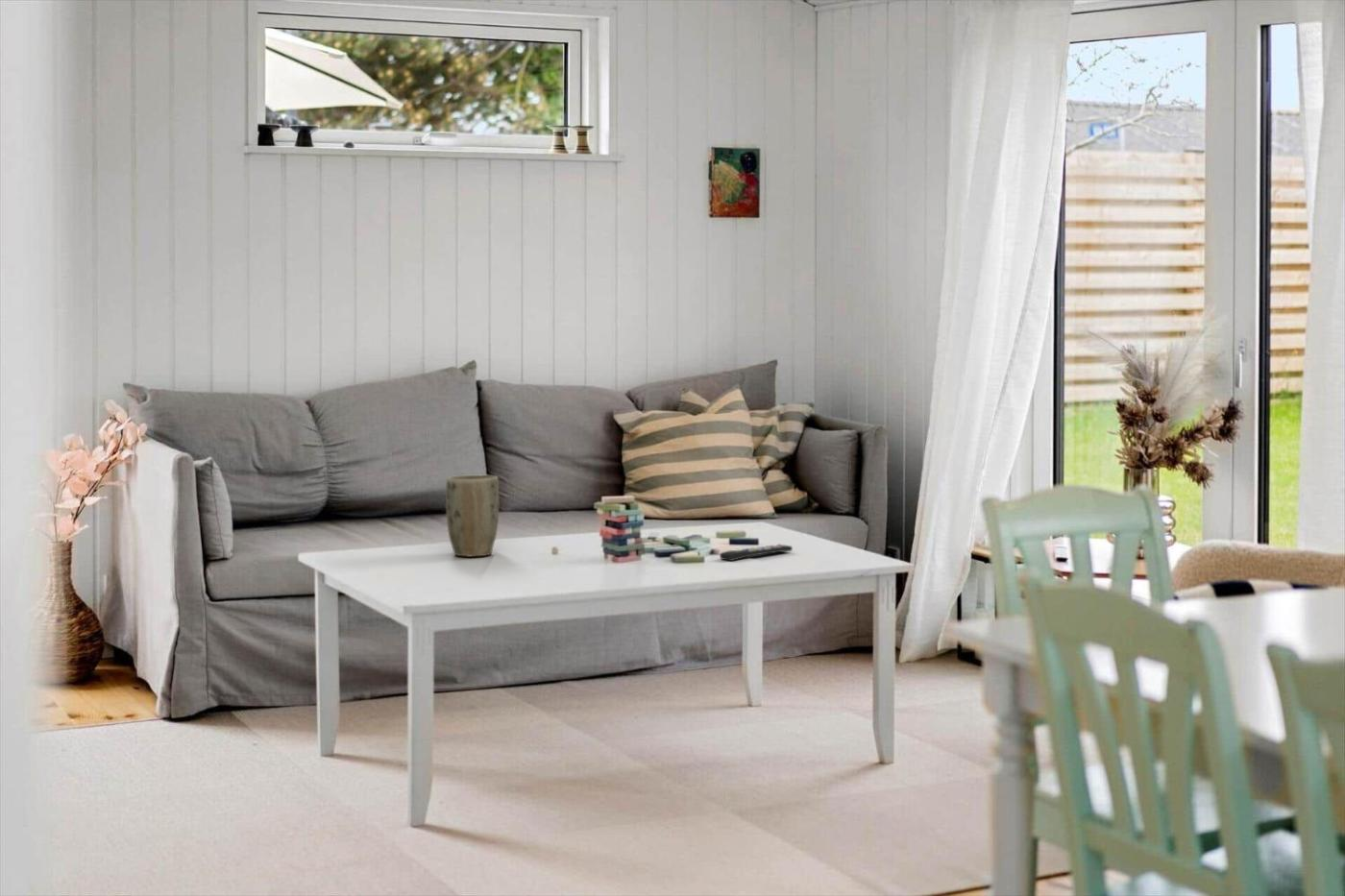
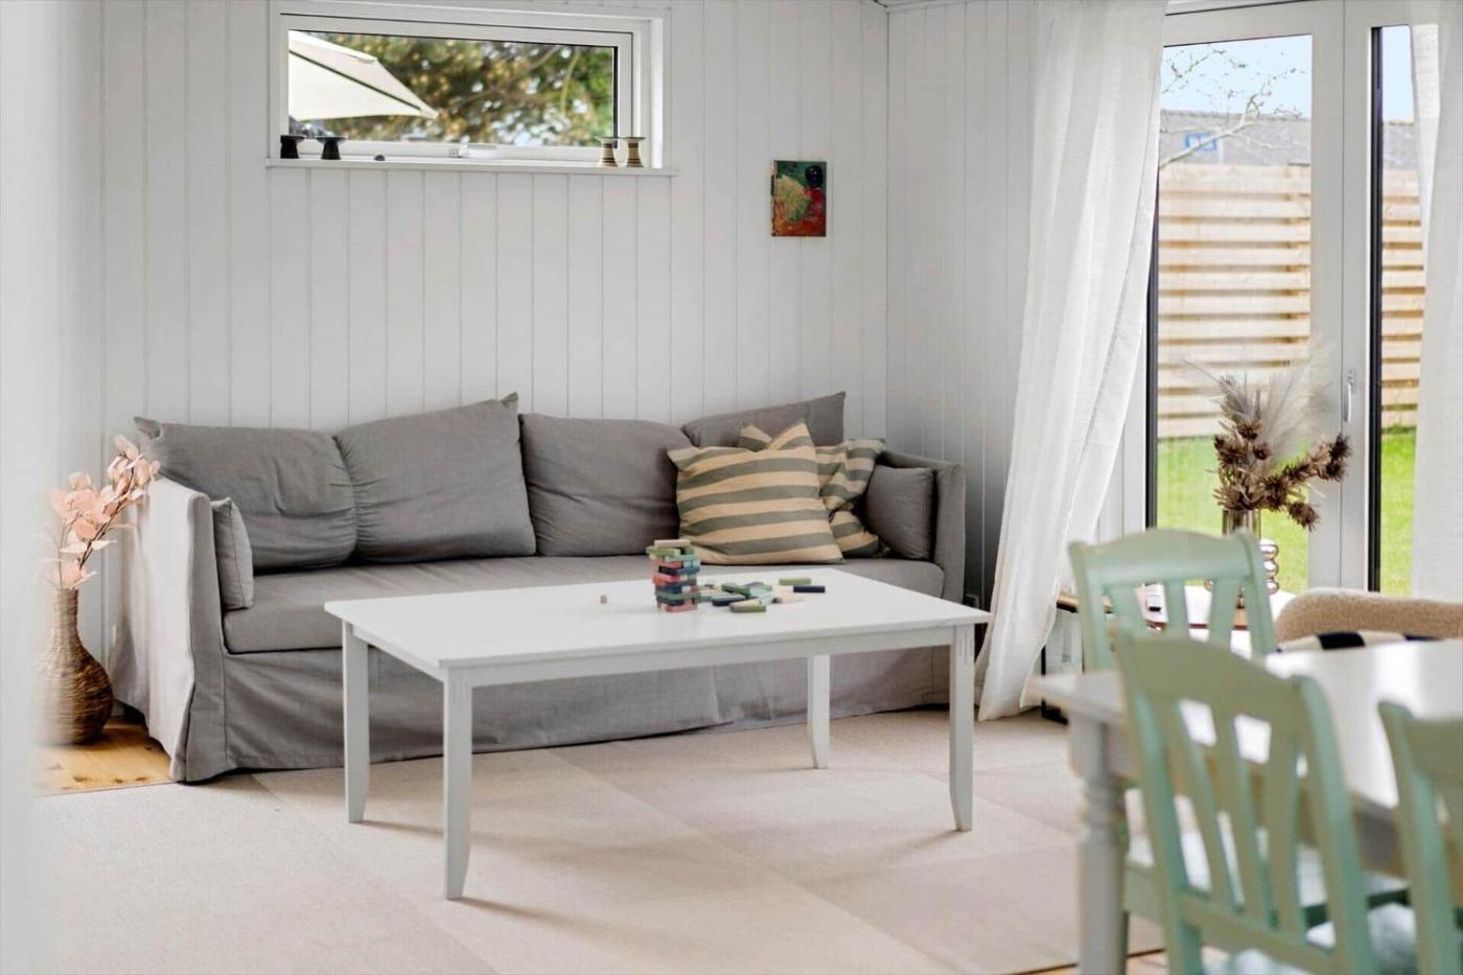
- plant pot [445,474,500,558]
- remote control [719,544,794,562]
